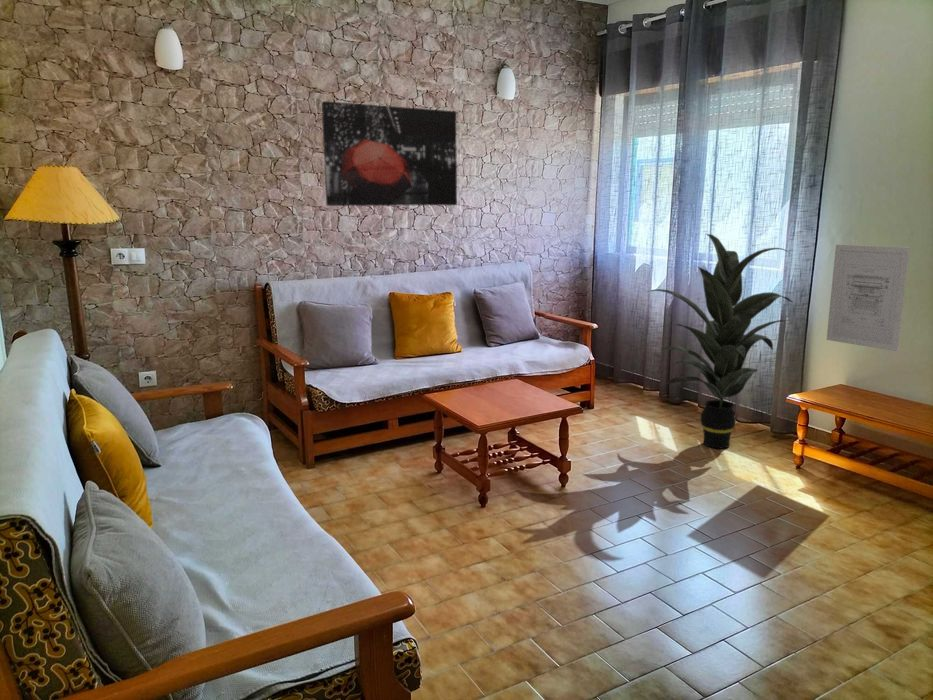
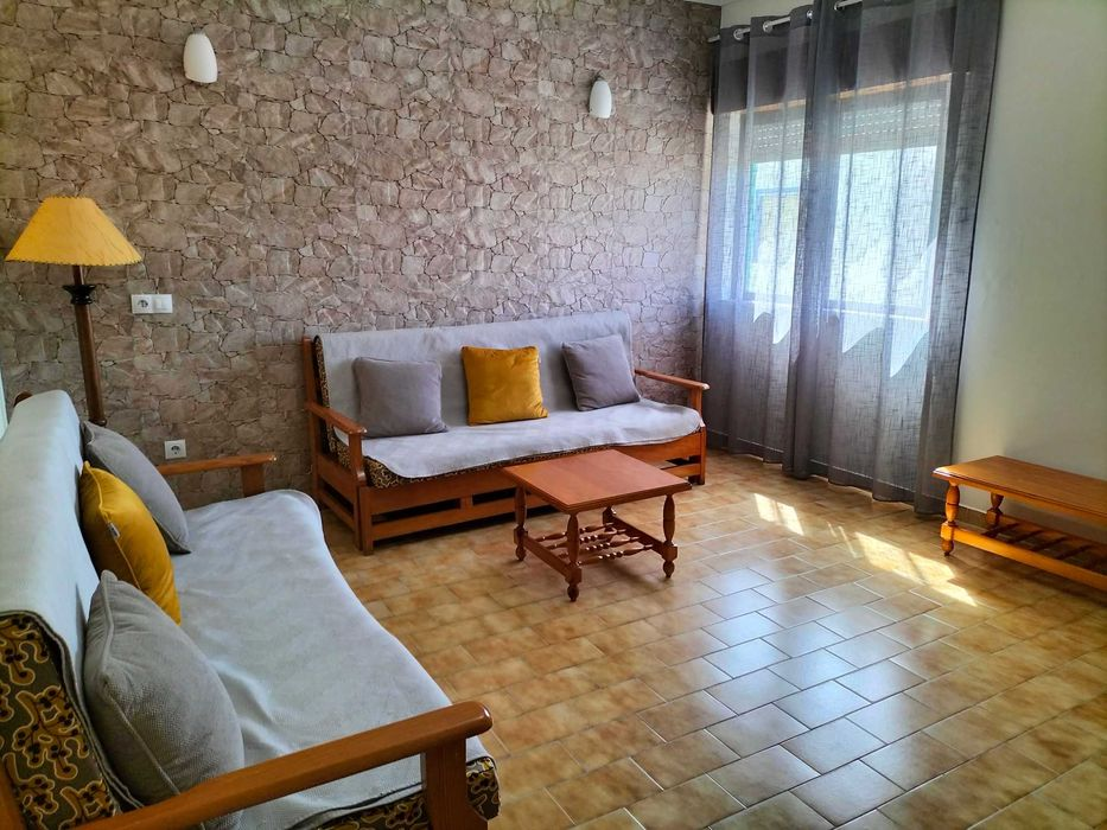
- indoor plant [646,233,795,449]
- wall art [321,100,458,207]
- wall art [826,244,911,352]
